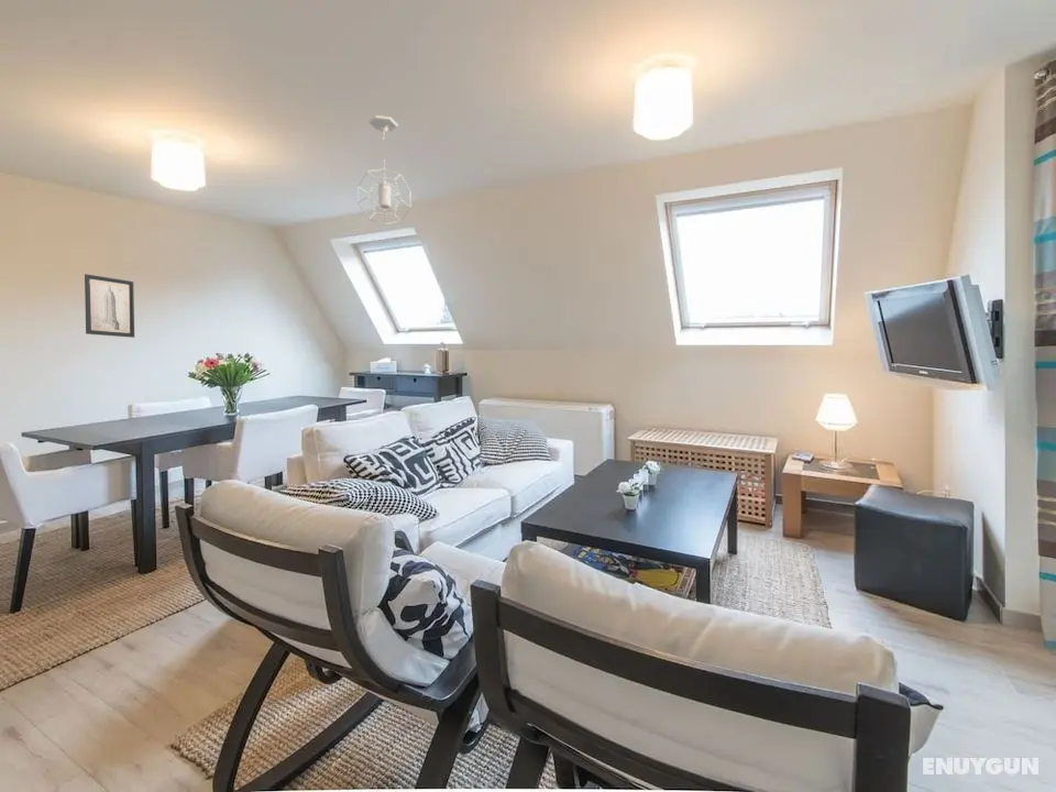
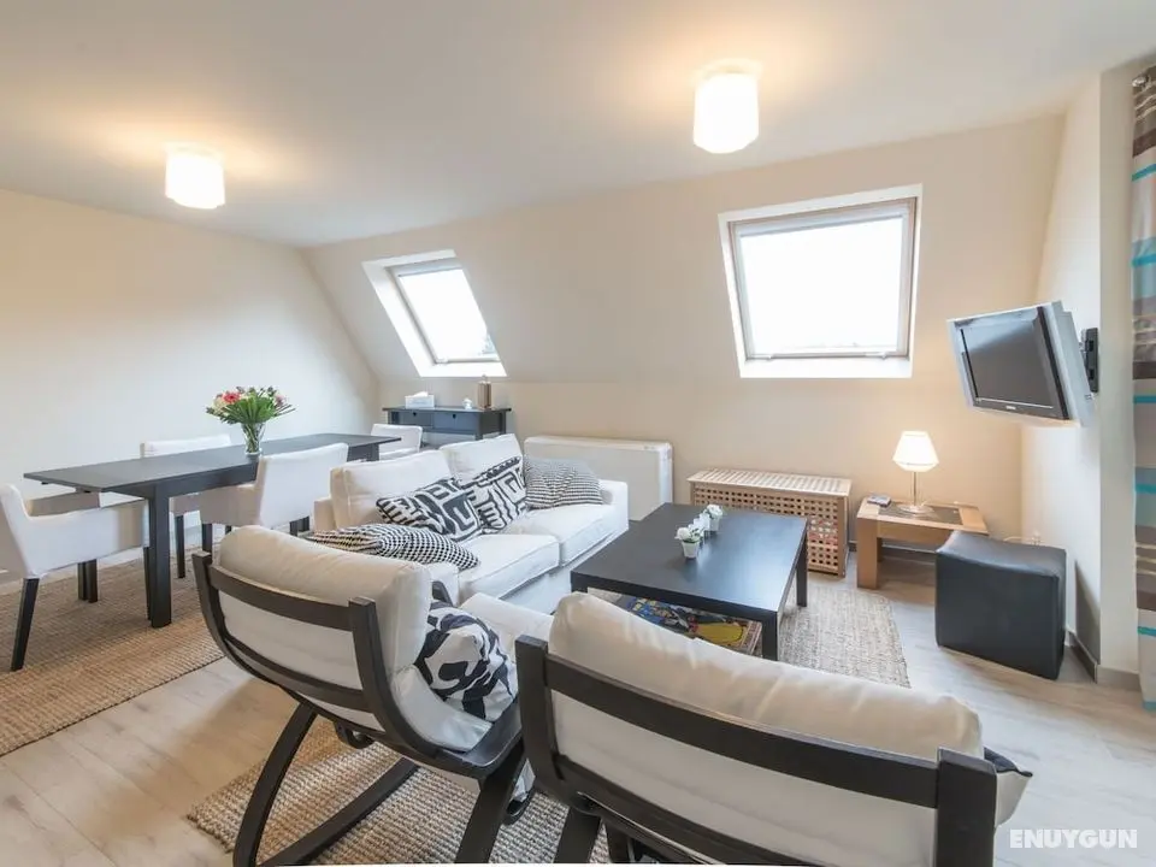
- pendant light [356,114,413,226]
- wall art [84,273,135,339]
